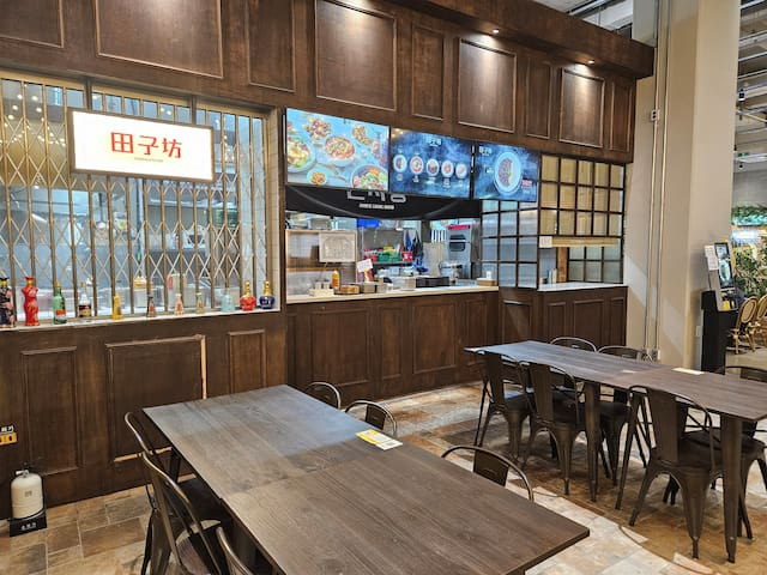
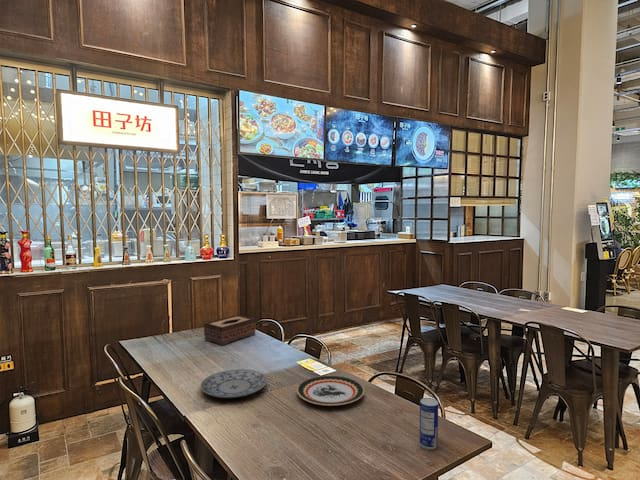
+ tissue box [203,314,257,346]
+ beverage can [419,397,439,451]
+ plate [199,368,268,399]
+ plate [296,375,365,407]
